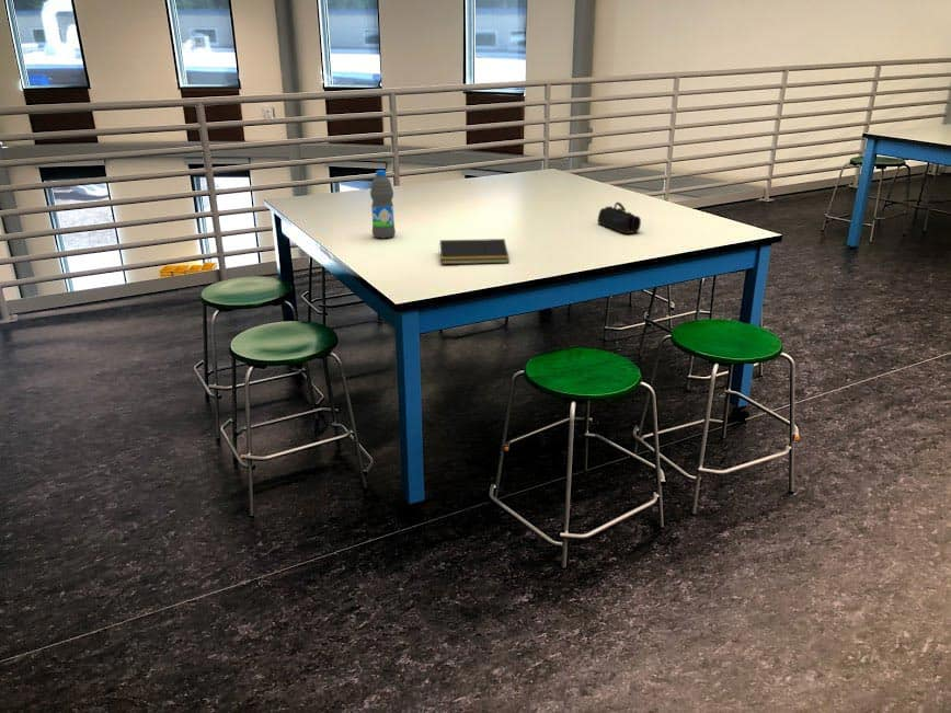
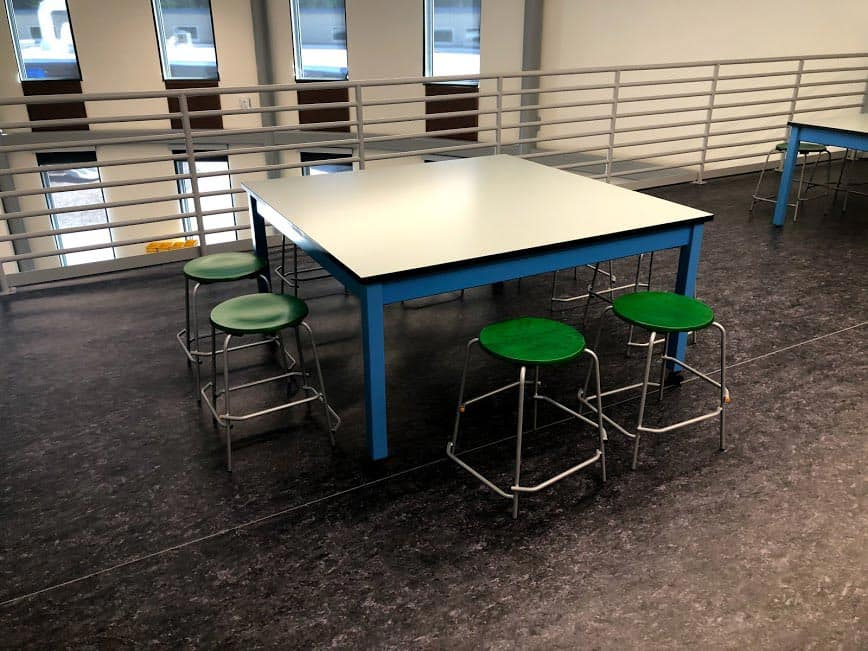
- notepad [439,238,511,265]
- pencil case [596,202,642,234]
- water bottle [369,169,397,240]
